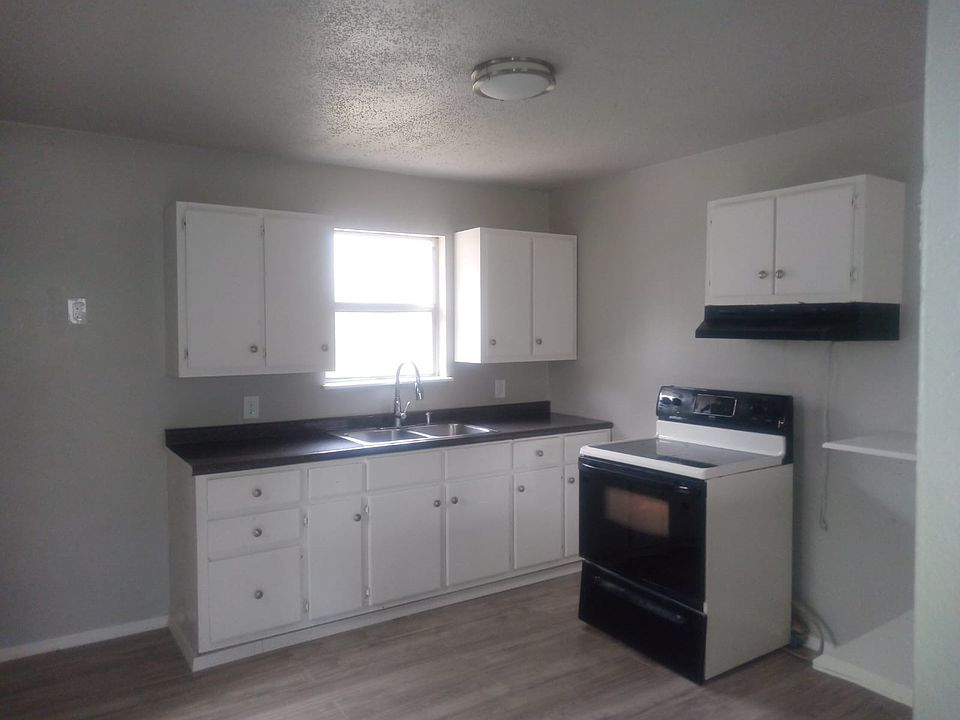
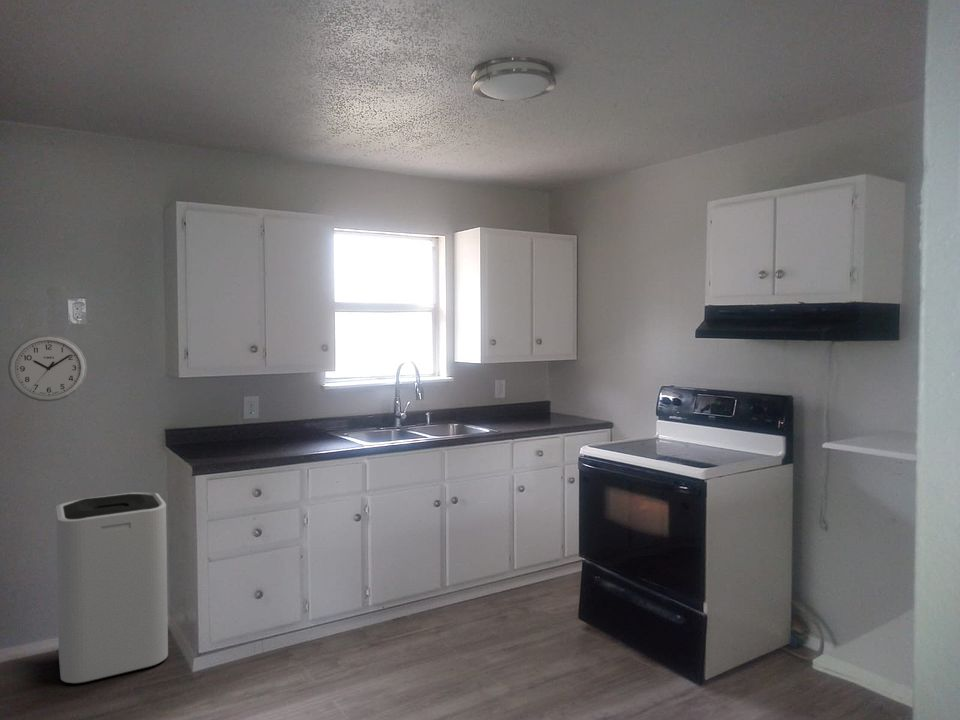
+ trash can [55,491,169,685]
+ wall clock [7,334,88,403]
